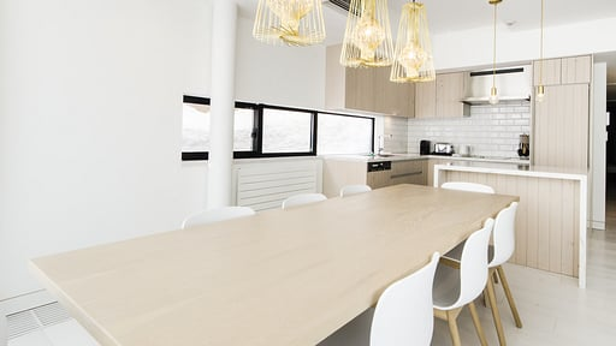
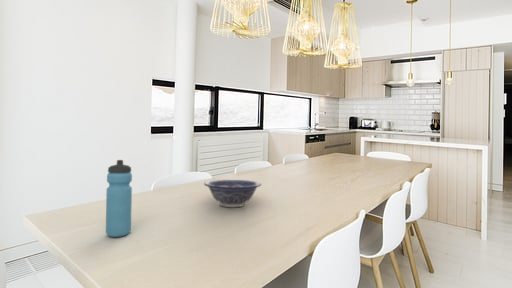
+ decorative bowl [203,179,262,208]
+ water bottle [105,159,133,238]
